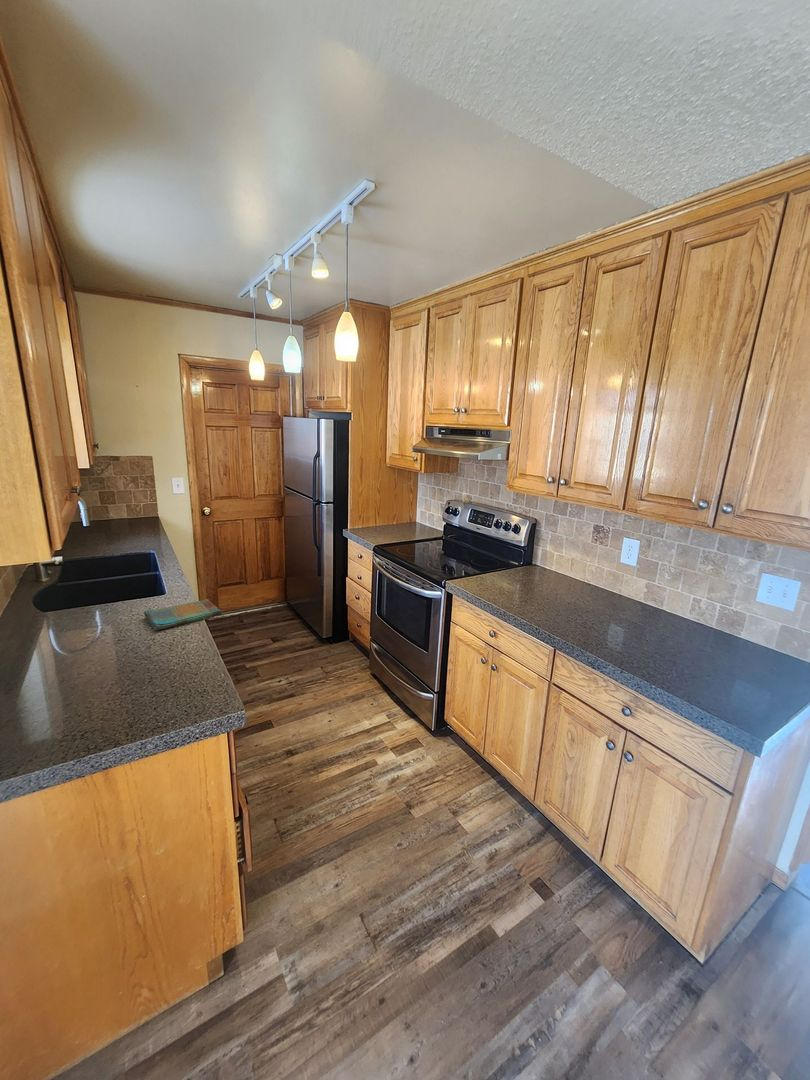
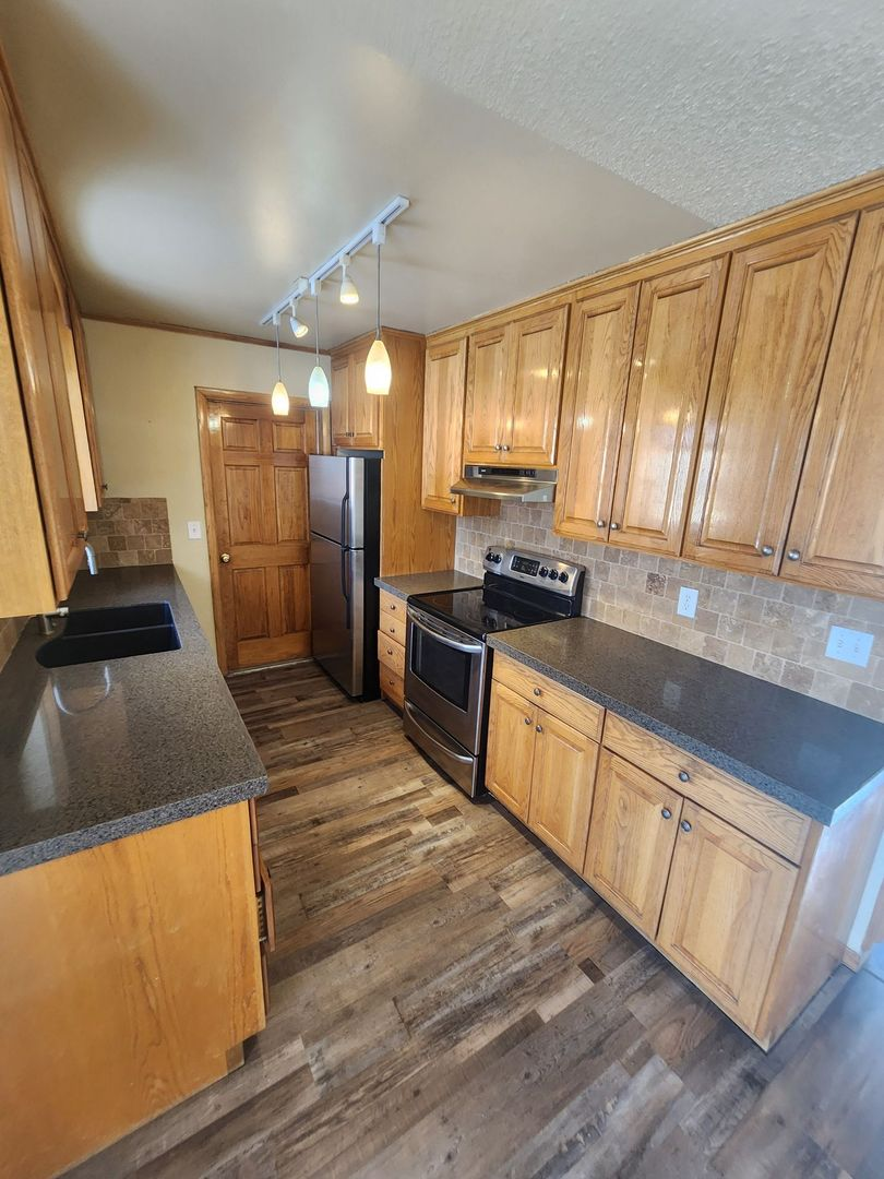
- dish towel [143,598,223,631]
